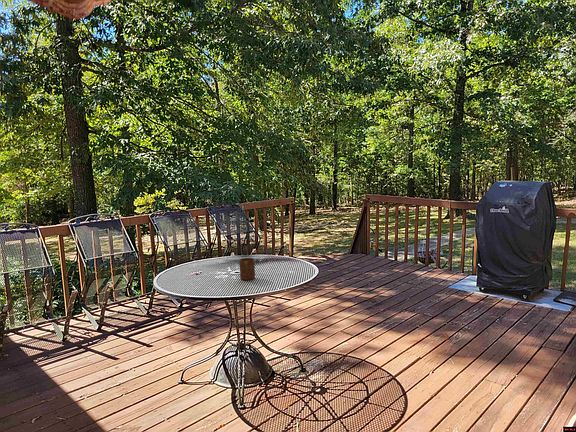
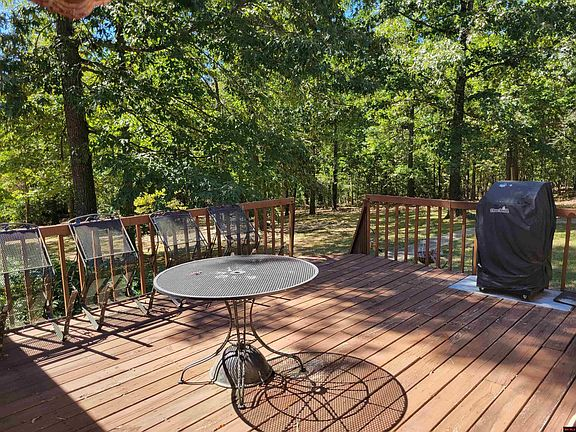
- cup [238,257,256,281]
